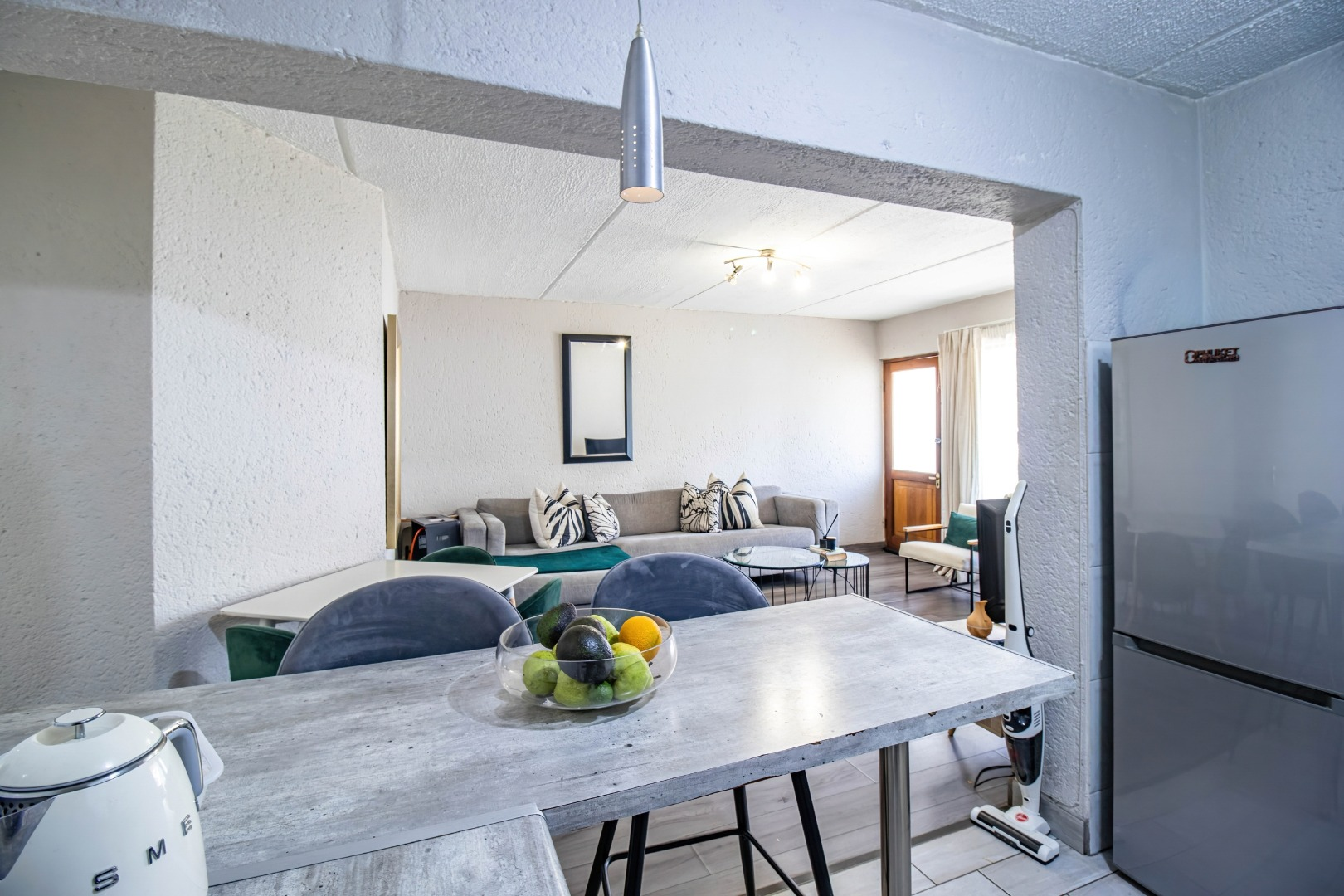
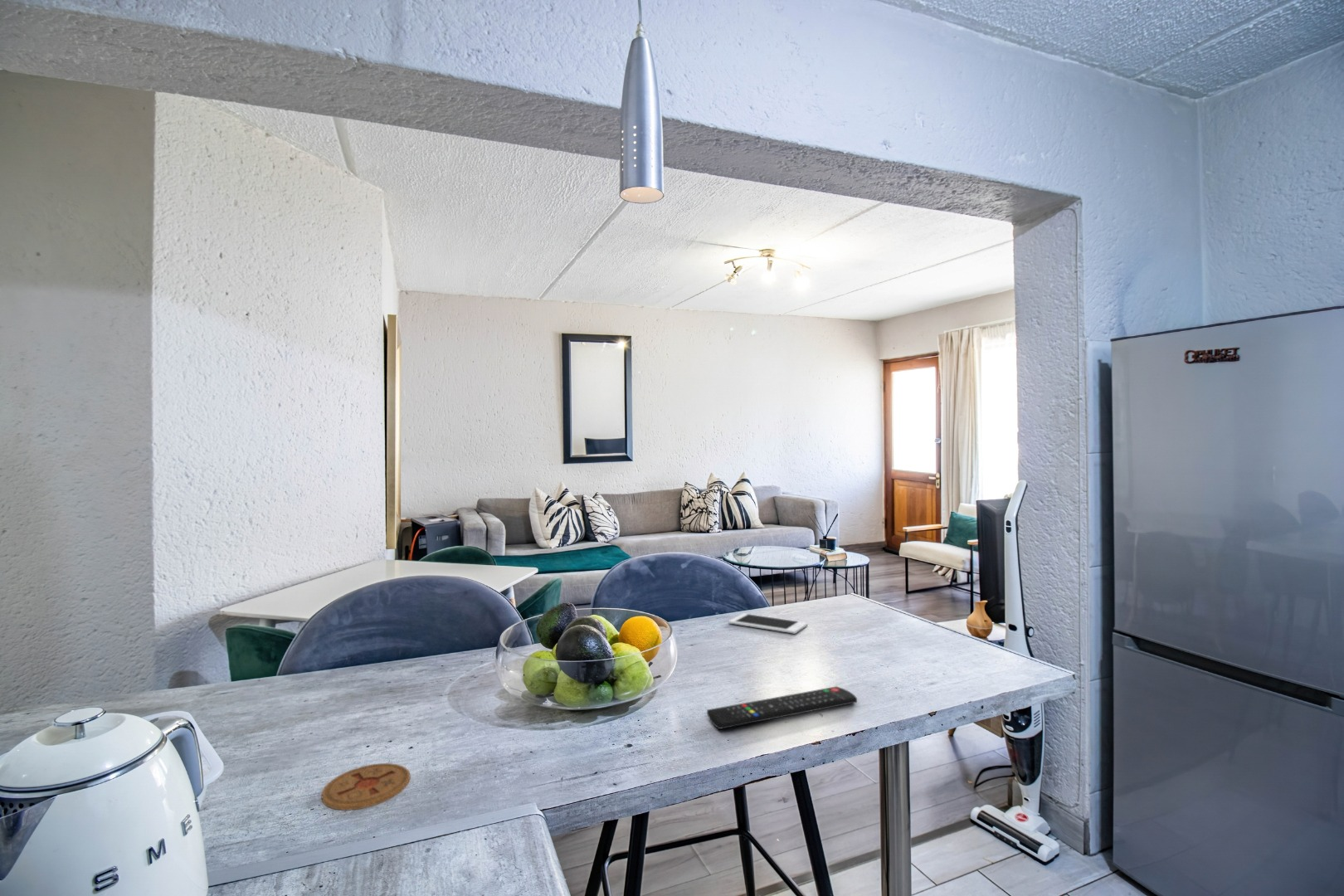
+ coaster [321,762,411,811]
+ cell phone [728,613,808,635]
+ remote control [706,685,858,730]
